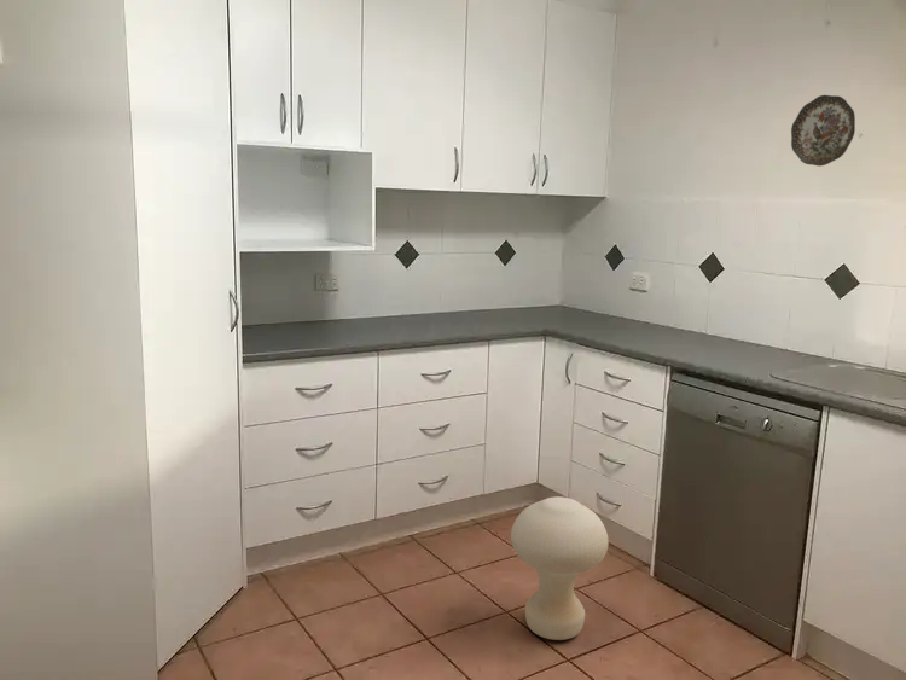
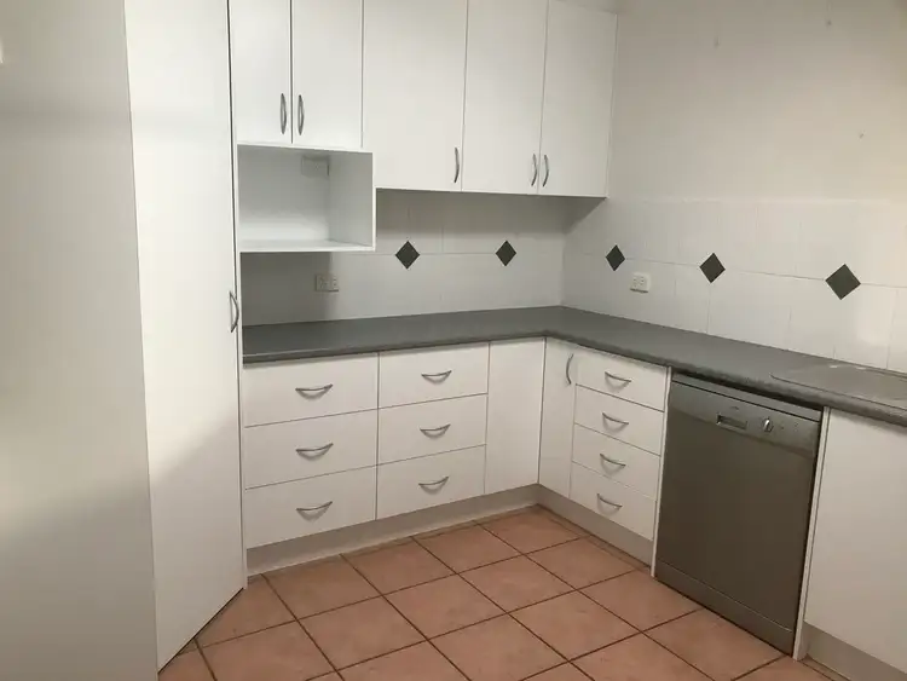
- stool [510,495,610,641]
- decorative plate [790,94,856,167]
